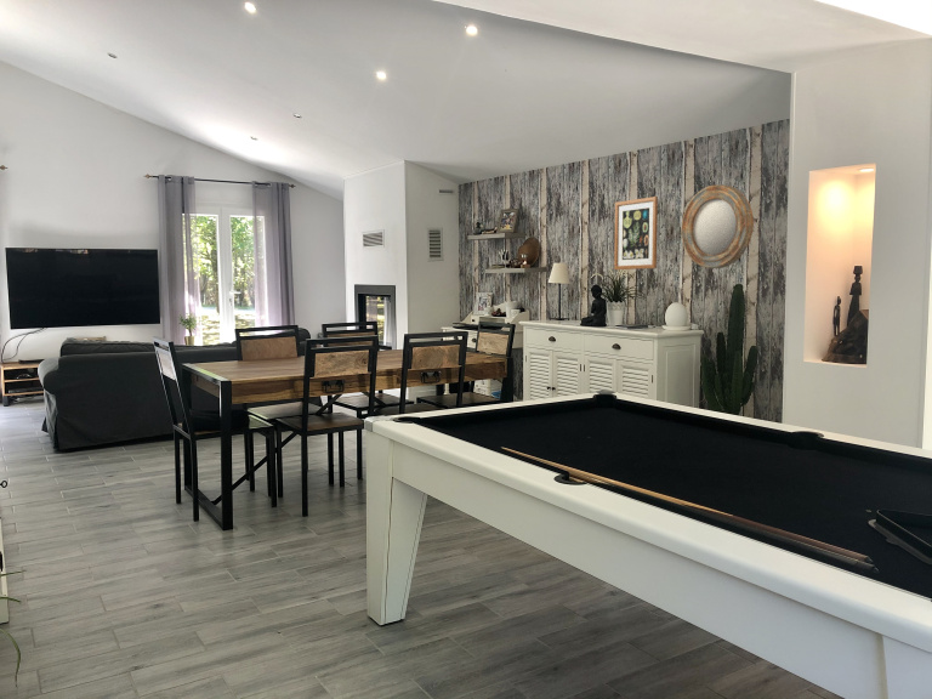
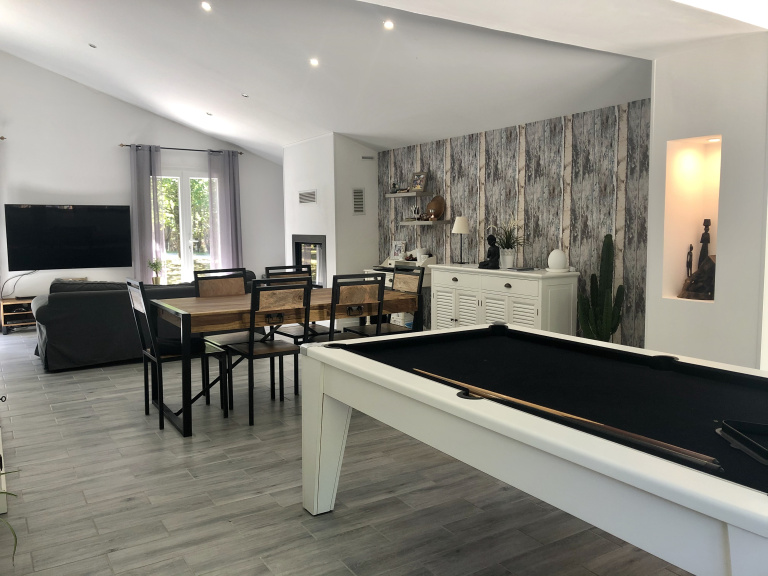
- wall art [613,195,659,271]
- home mirror [680,183,755,269]
